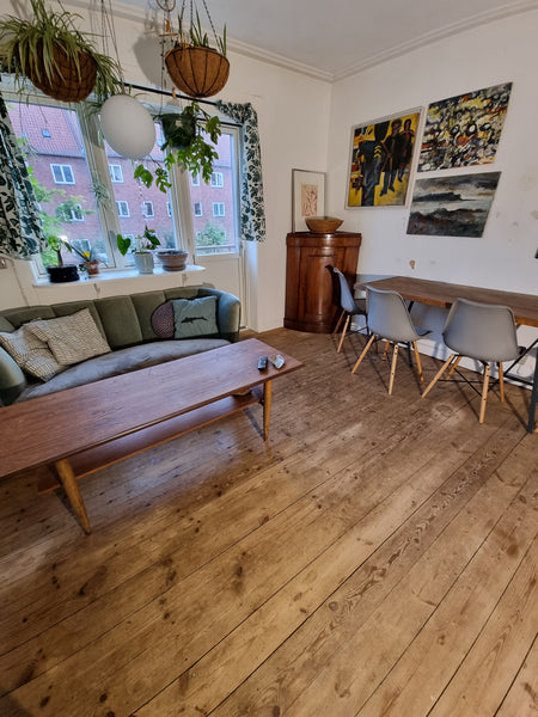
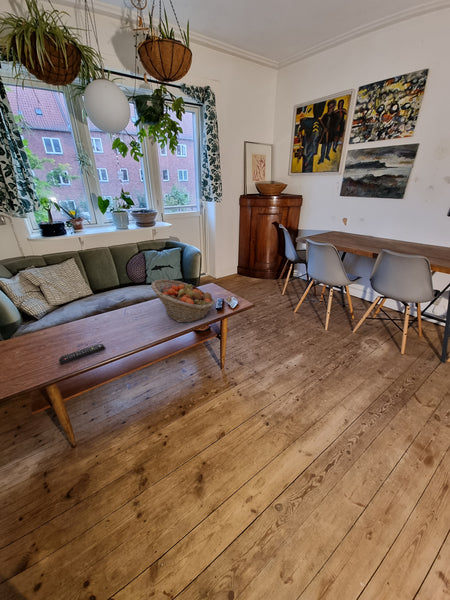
+ fruit basket [150,278,216,323]
+ remote control [58,343,107,365]
